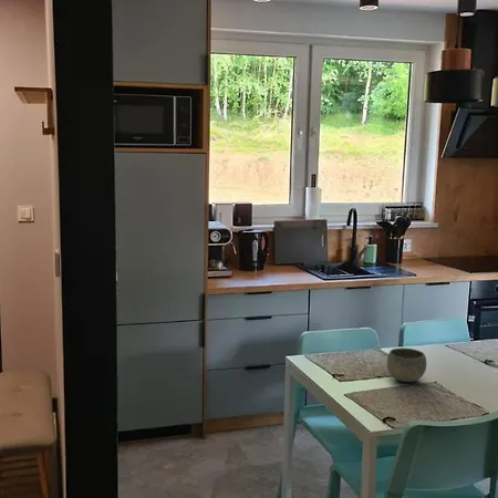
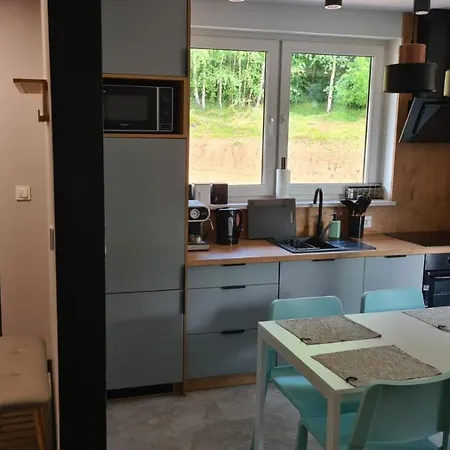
- bowl [386,347,427,383]
